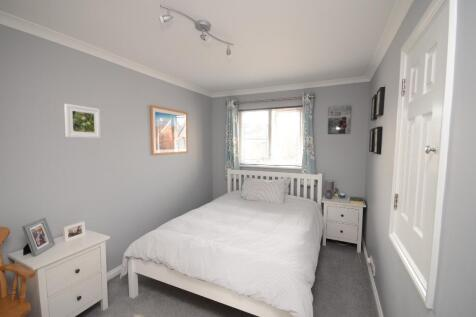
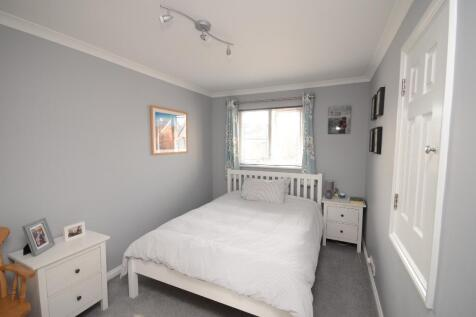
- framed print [63,103,101,139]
